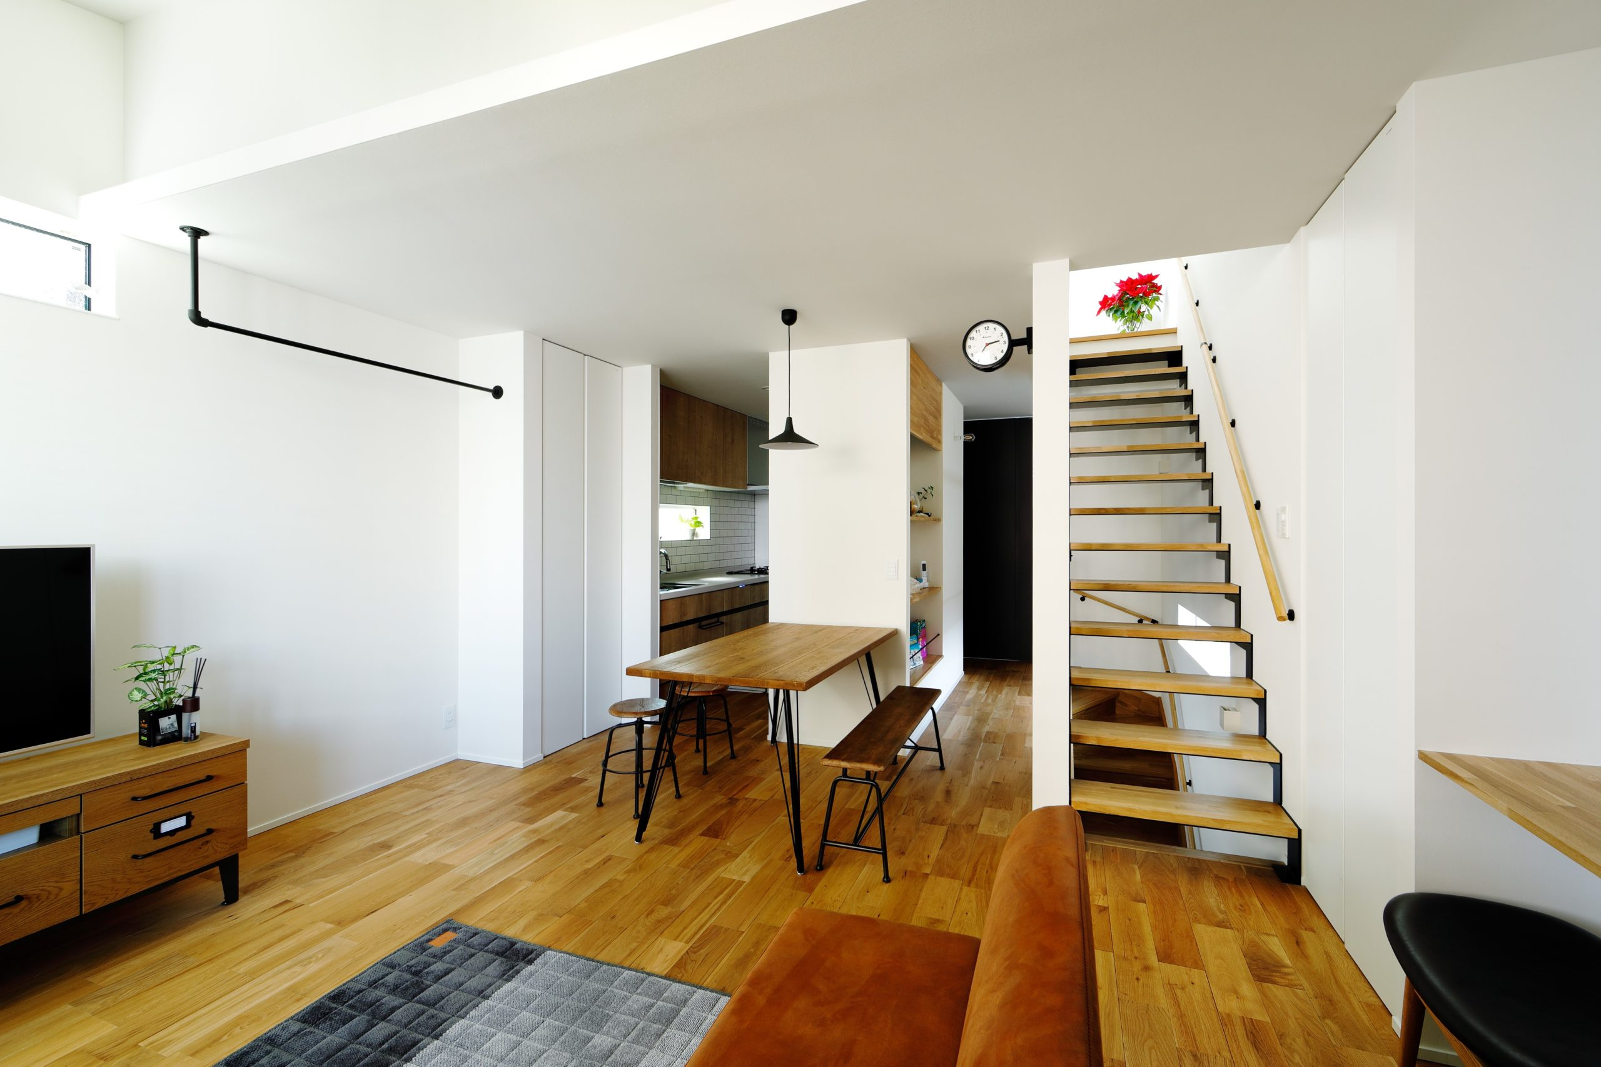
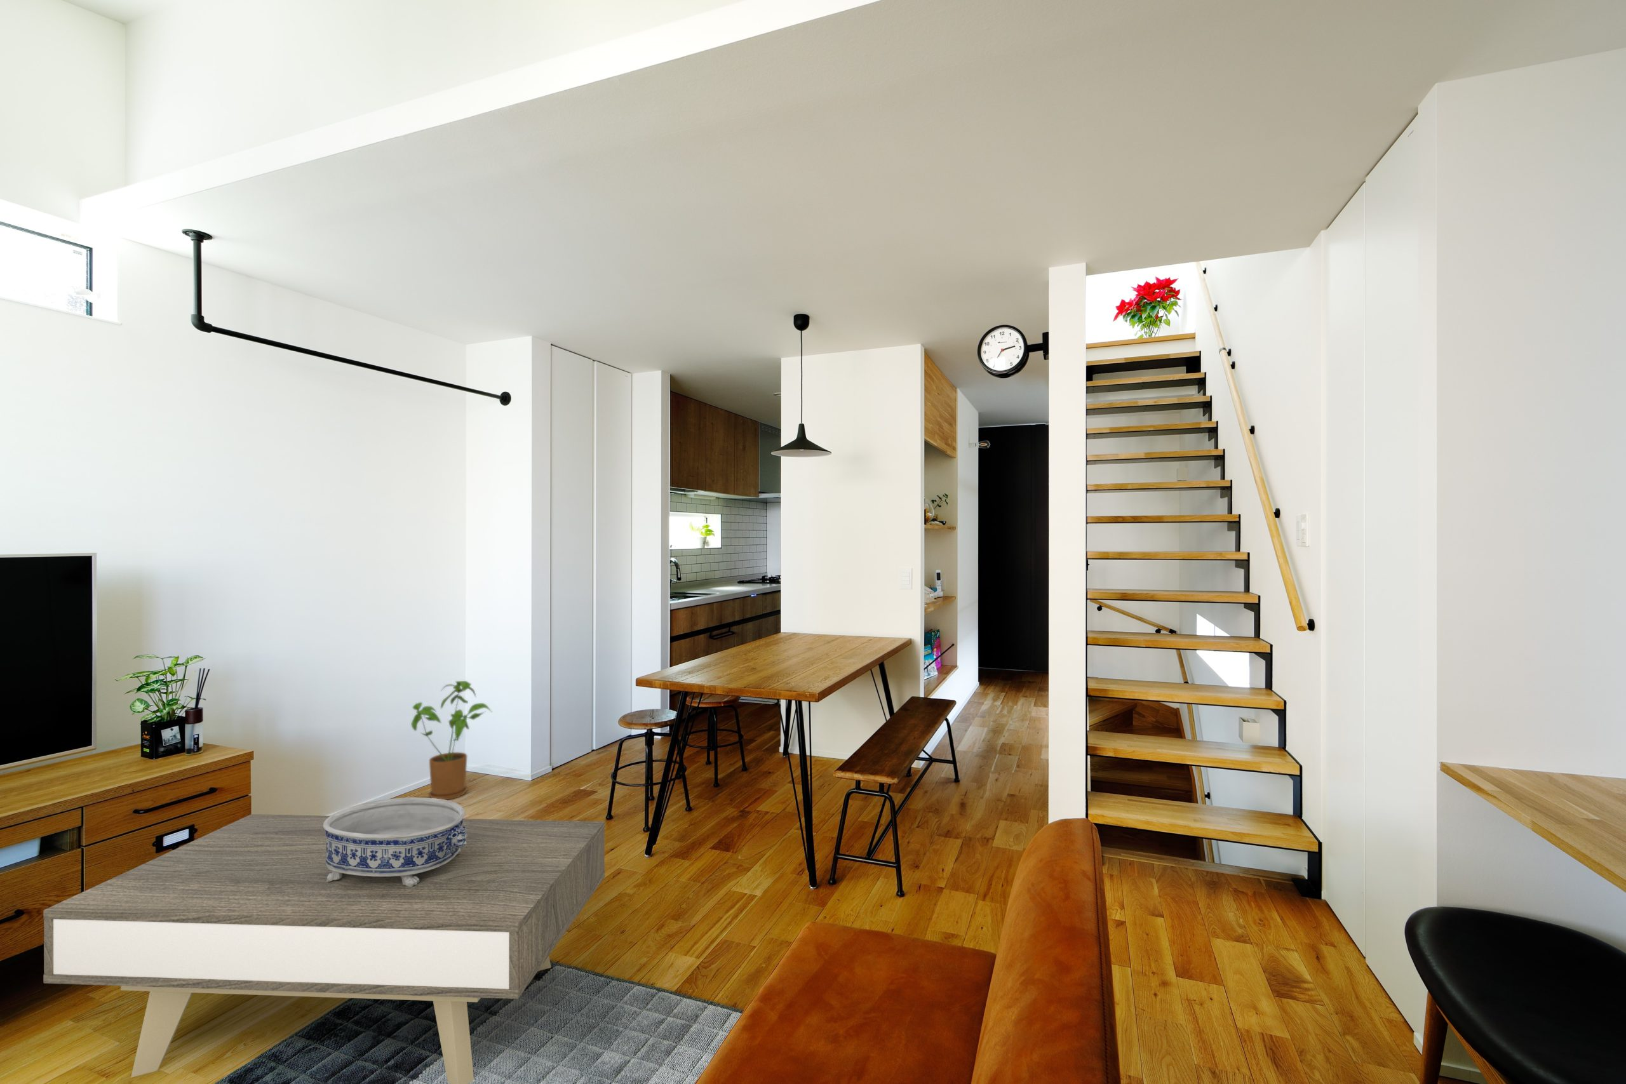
+ decorative bowl [323,797,467,887]
+ coffee table [42,813,605,1084]
+ house plant [410,680,492,800]
